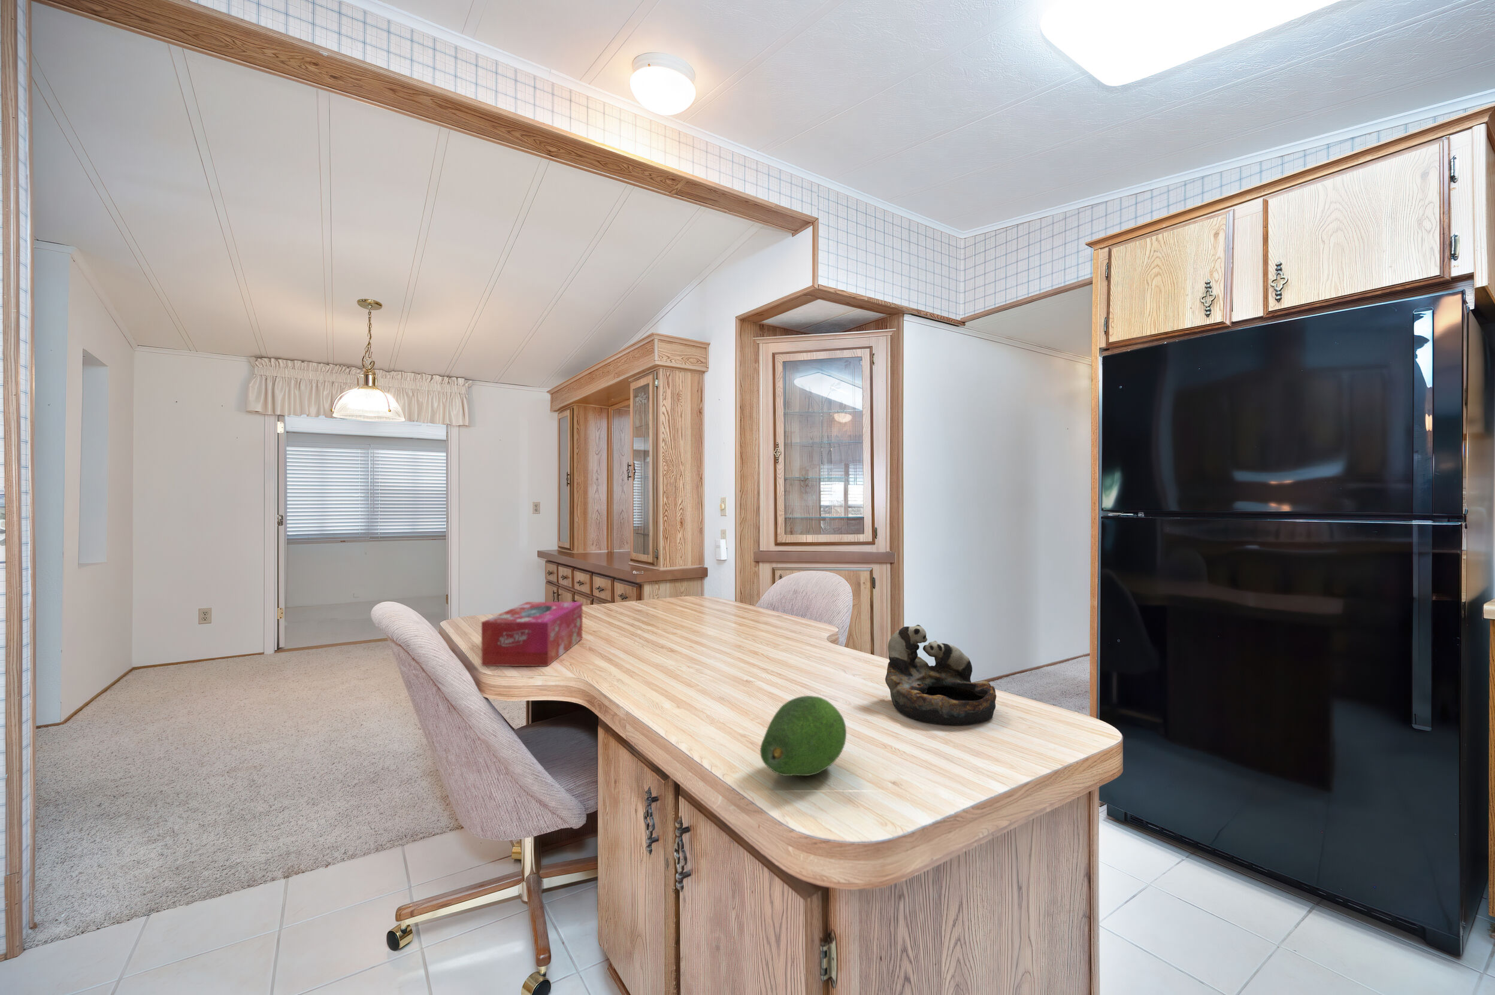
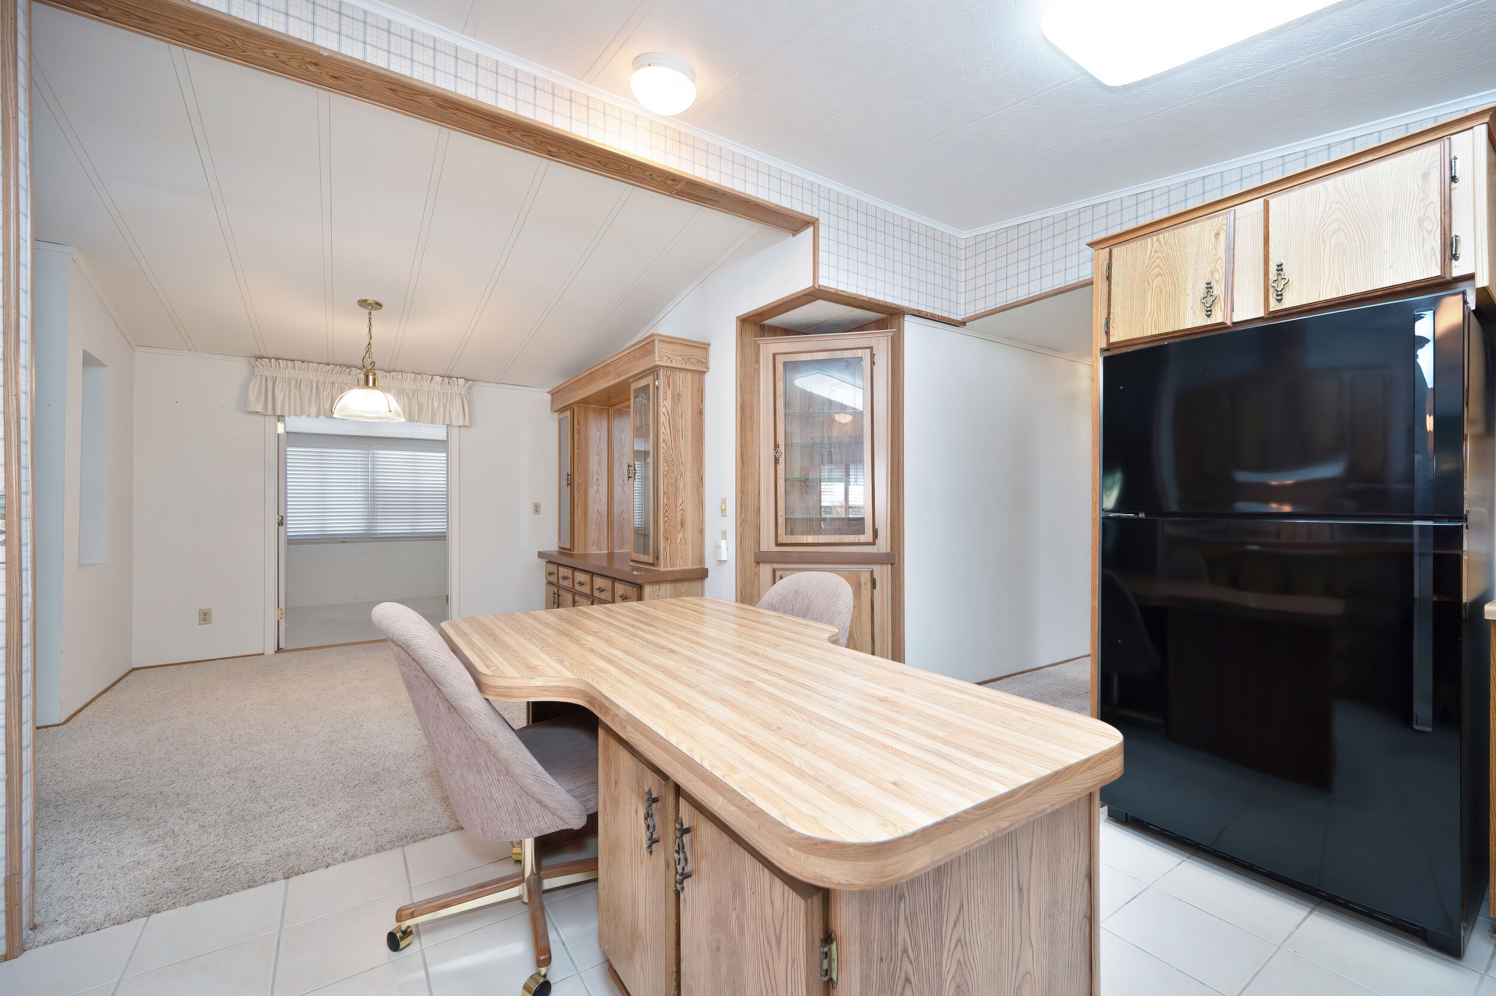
- bowl [884,624,996,725]
- tissue box [481,601,583,667]
- fruit [760,695,847,776]
